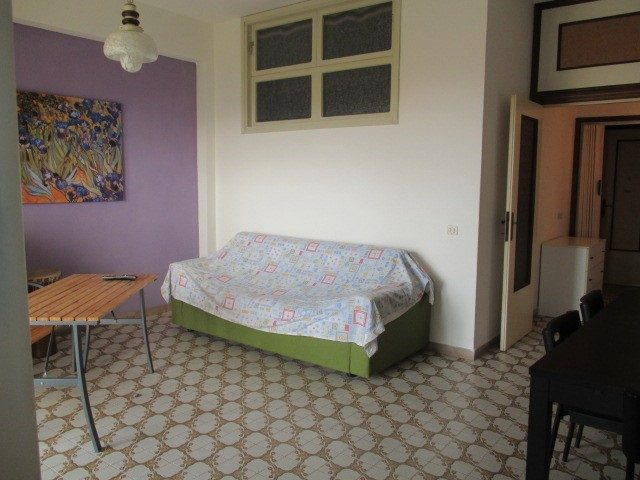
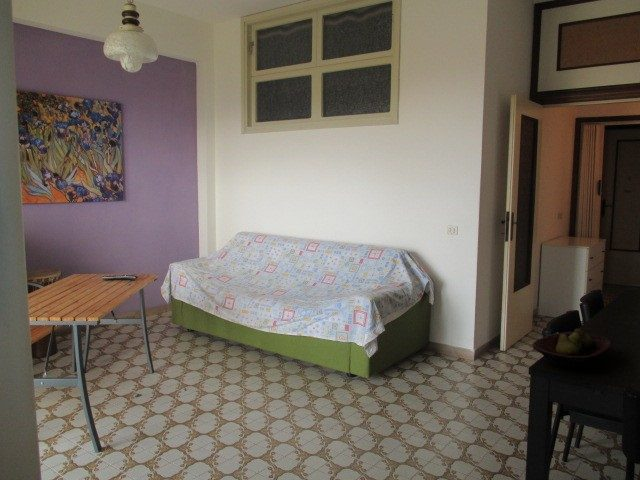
+ fruit bowl [531,328,613,368]
